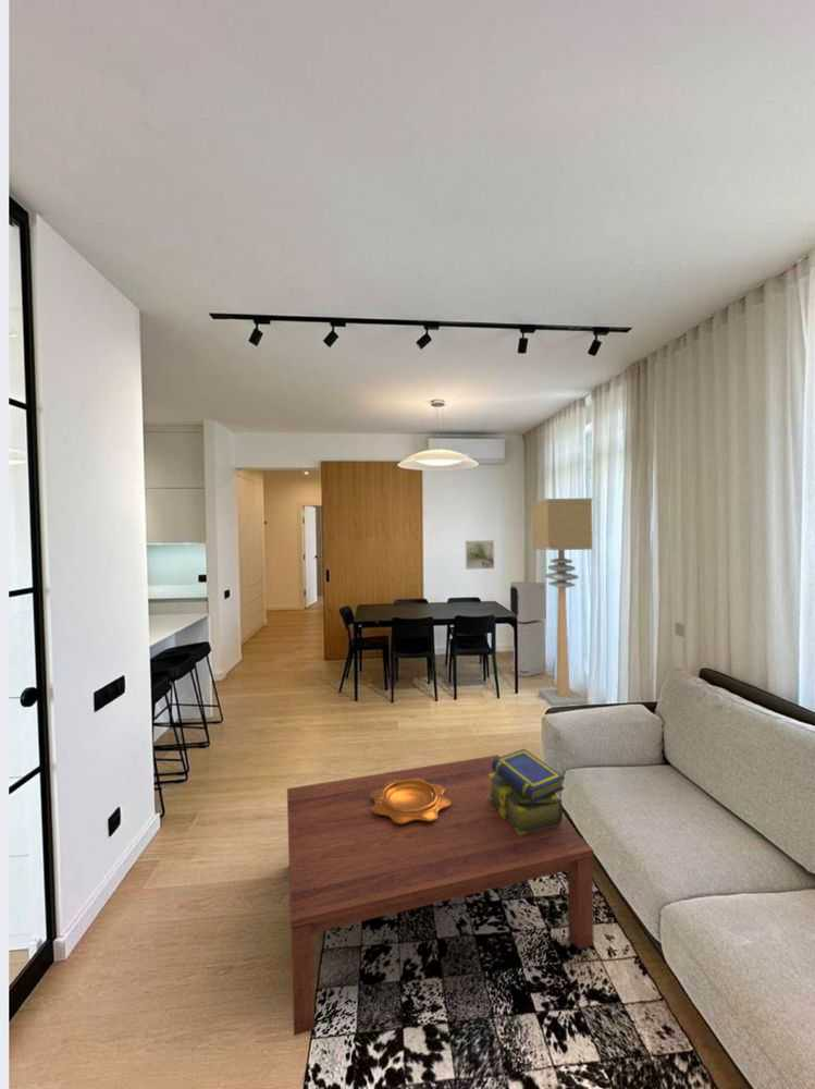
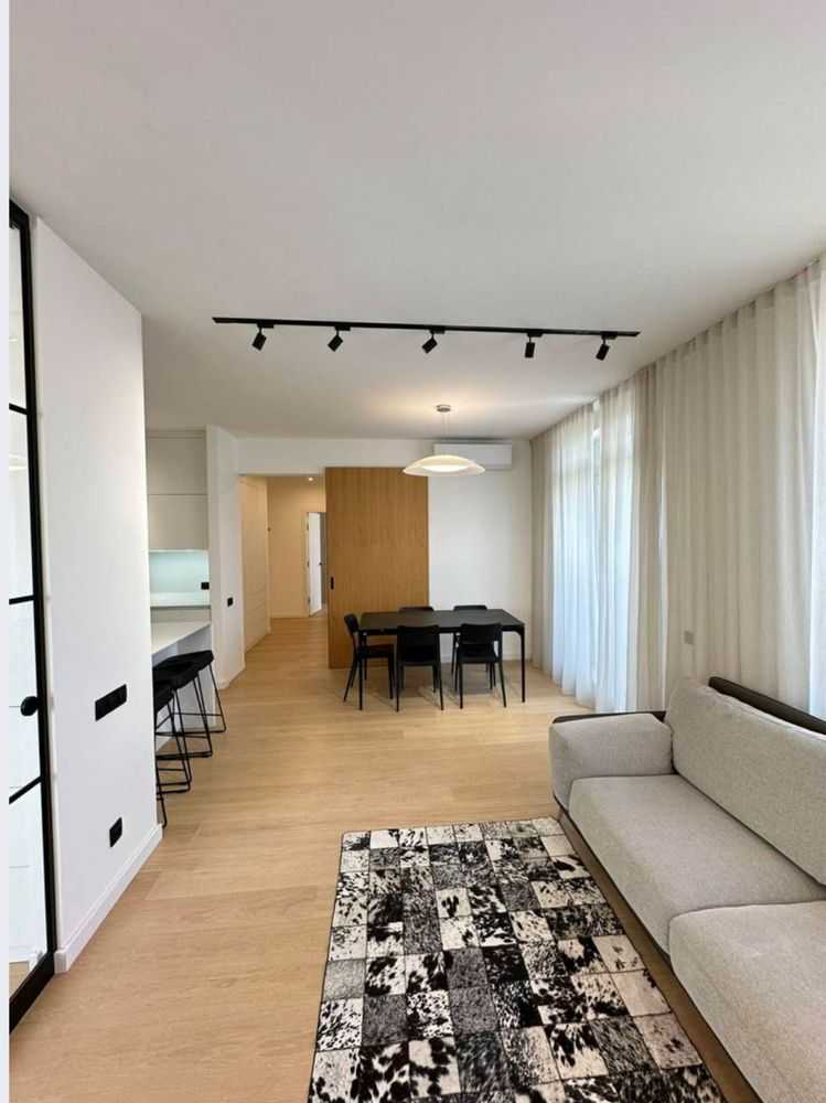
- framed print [465,539,495,571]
- floor lamp [530,497,593,707]
- decorative bowl [370,778,450,823]
- air purifier [509,580,547,677]
- coffee table [286,754,594,1037]
- stack of books [489,748,566,835]
